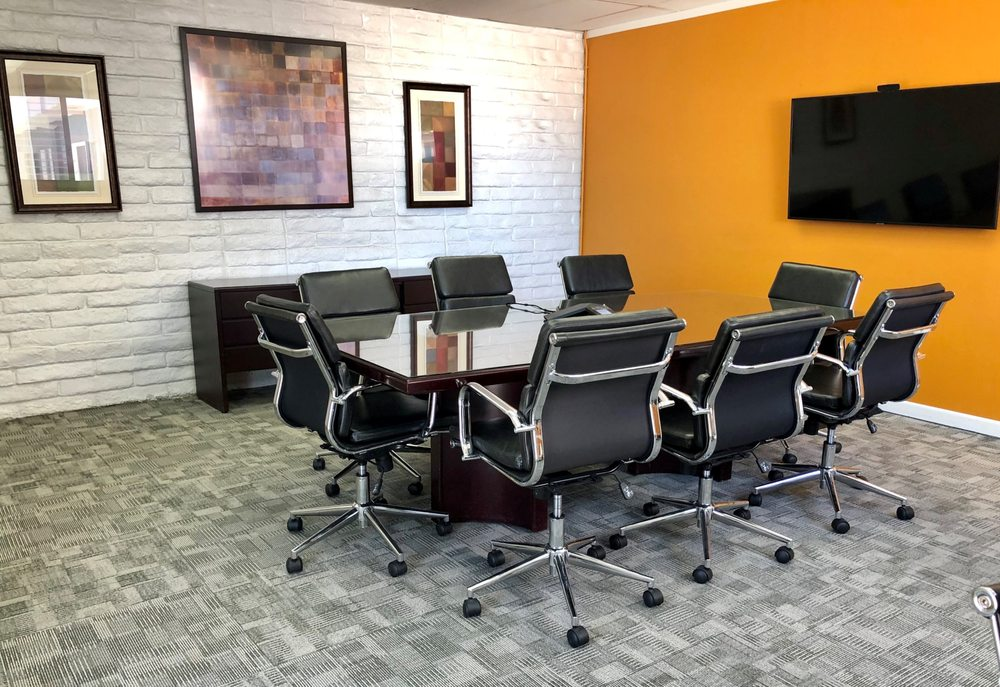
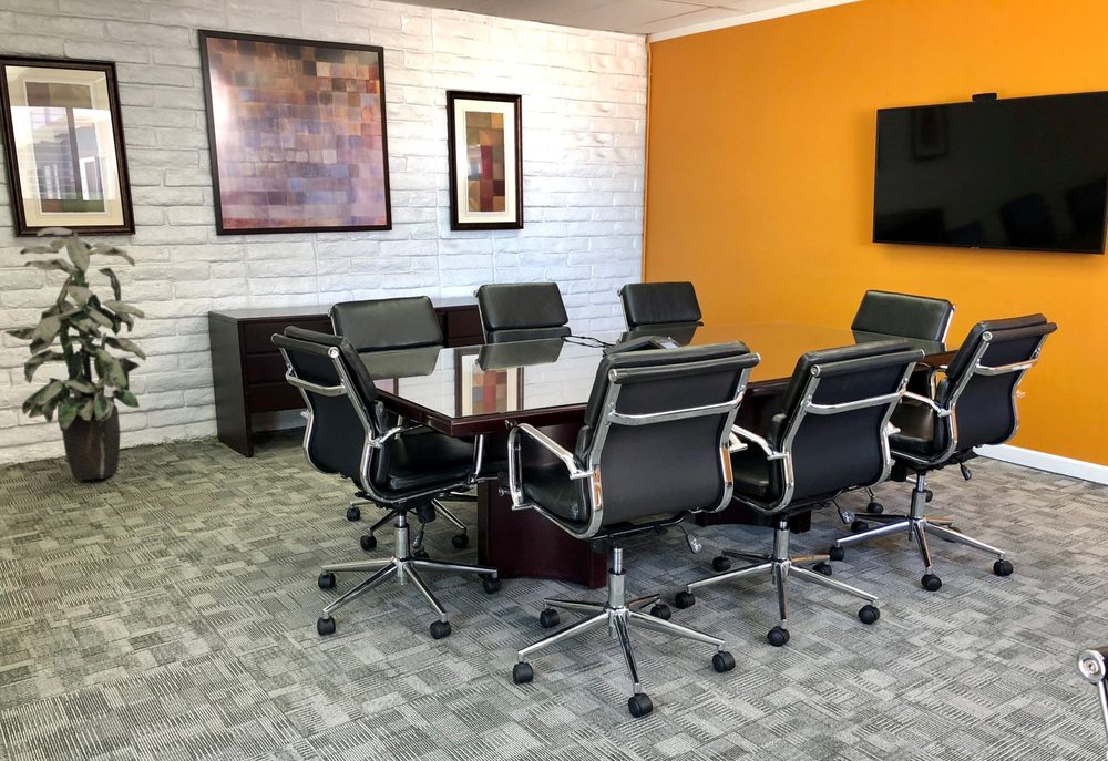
+ indoor plant [3,226,147,481]
